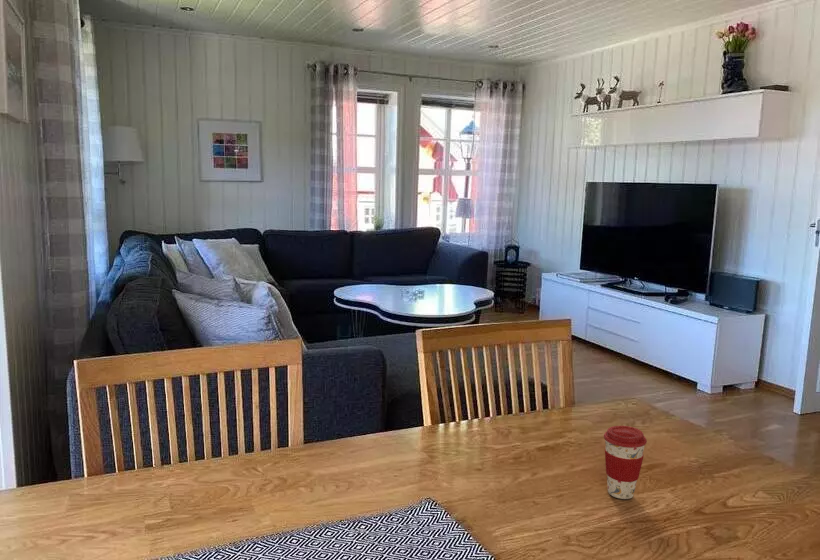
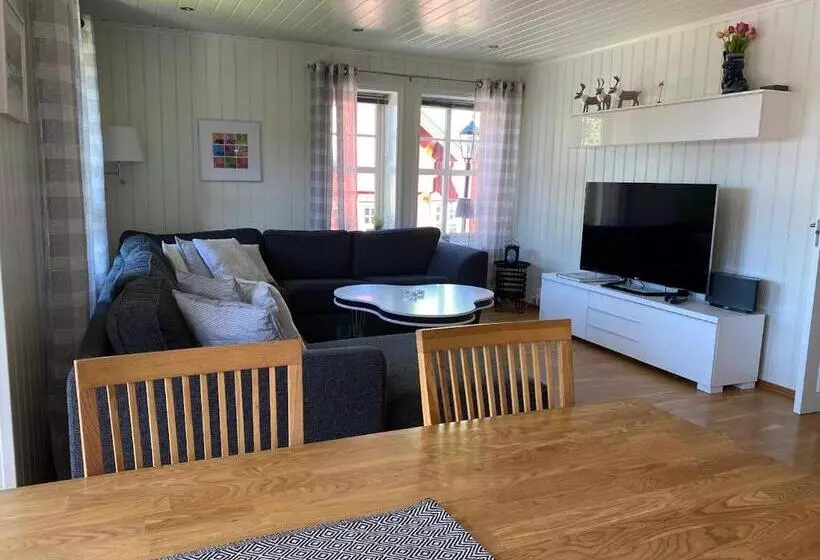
- coffee cup [603,425,648,500]
